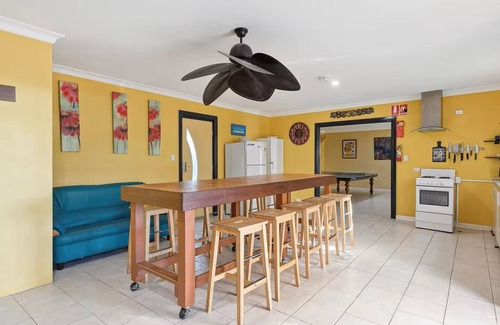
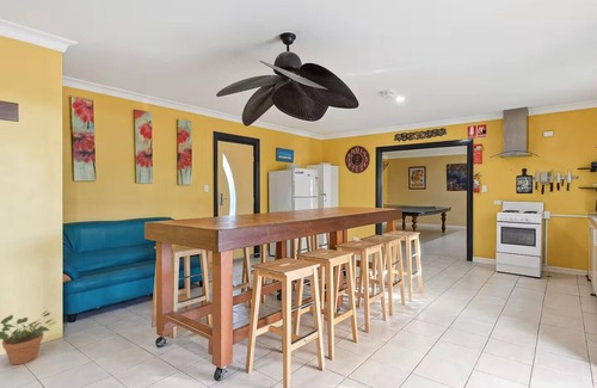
+ potted plant [0,309,56,367]
